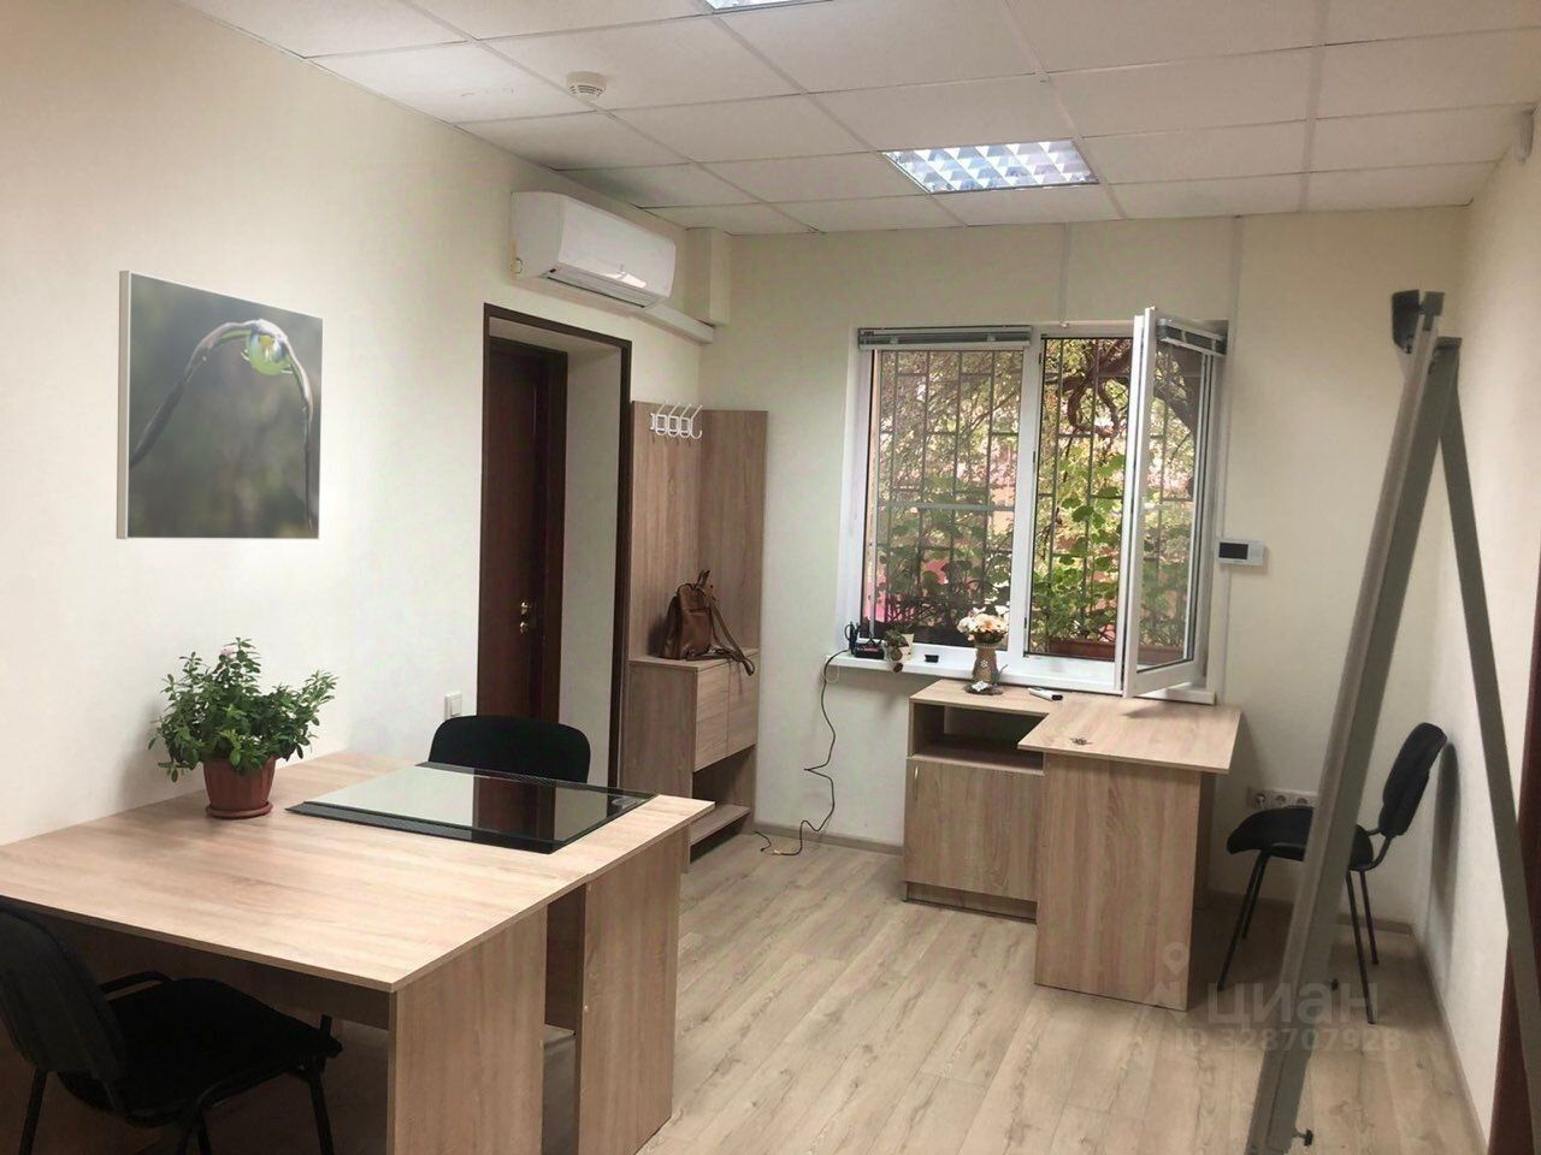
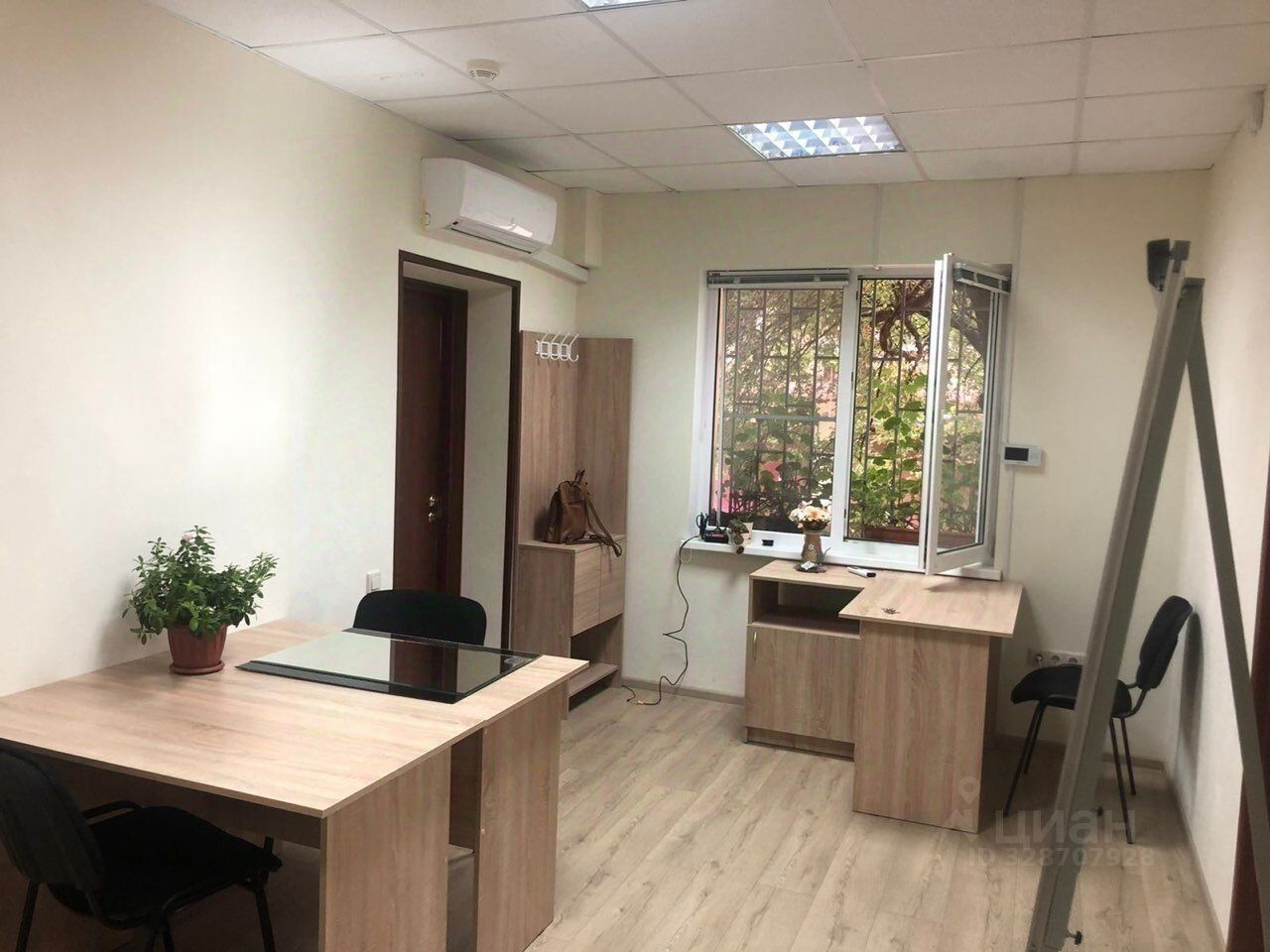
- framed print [115,269,325,541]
